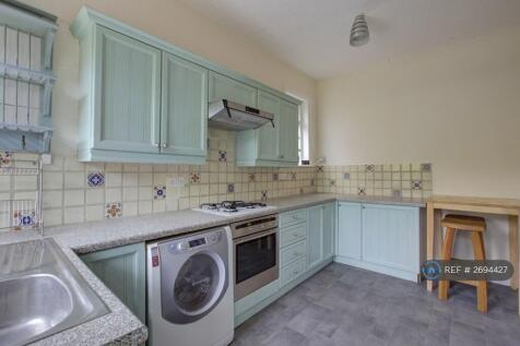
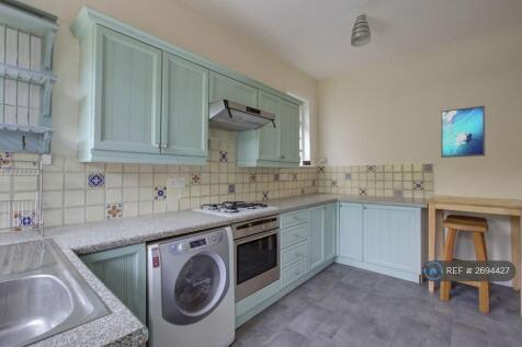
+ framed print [440,105,486,159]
